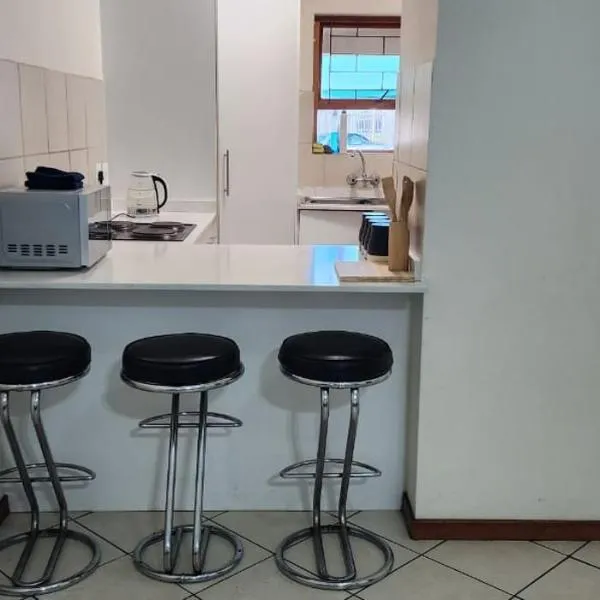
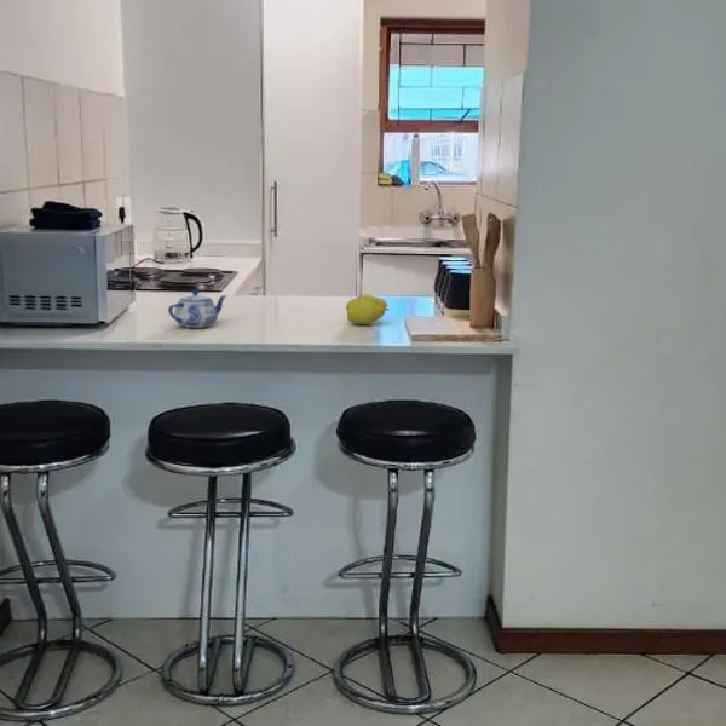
+ fruit [345,293,390,325]
+ teapot [167,289,227,329]
